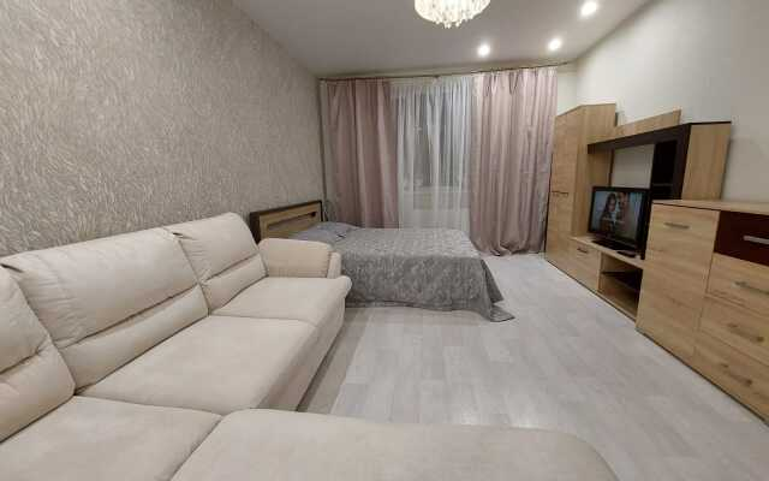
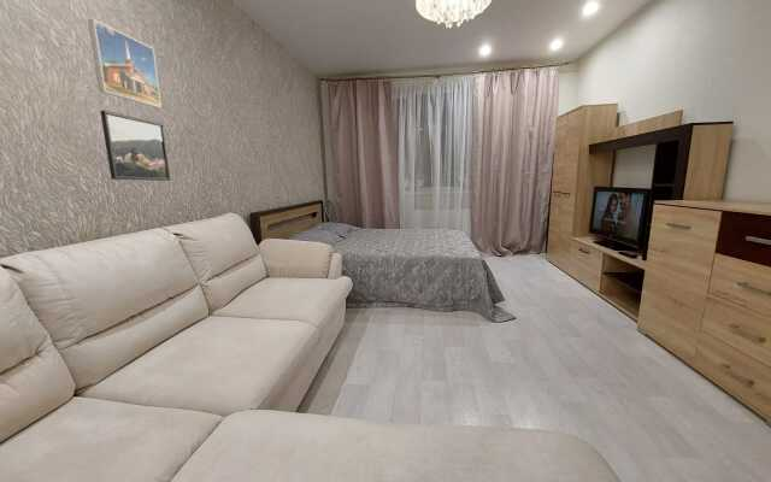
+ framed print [87,18,163,108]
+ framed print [99,110,172,182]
